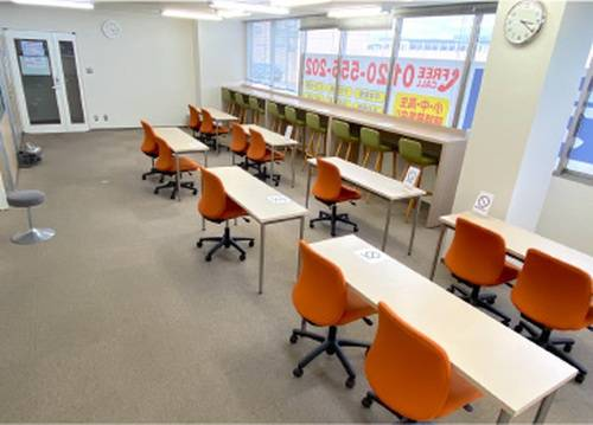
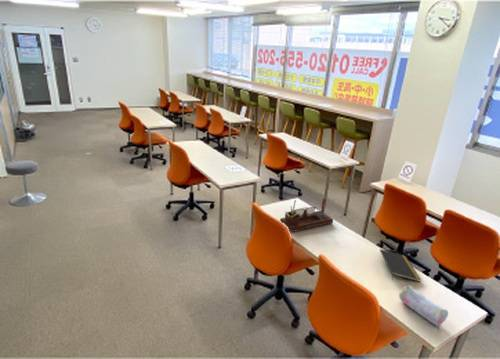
+ notepad [379,248,422,283]
+ pencil case [398,285,449,327]
+ desk organizer [279,196,334,233]
